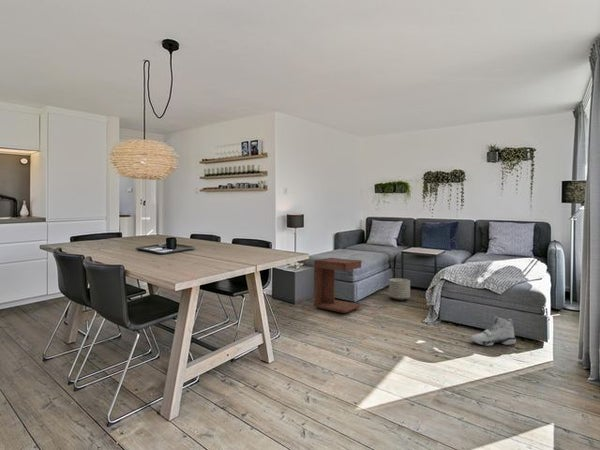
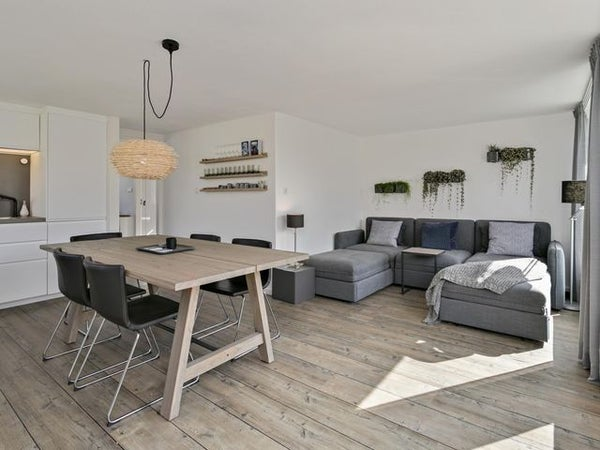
- side table [313,257,363,314]
- planter [388,277,411,301]
- sneaker [470,315,517,347]
